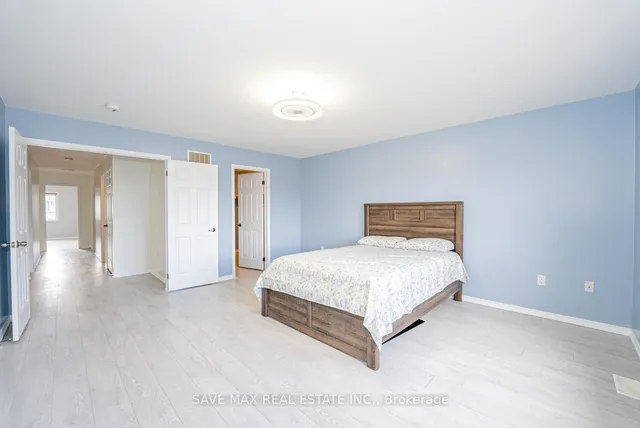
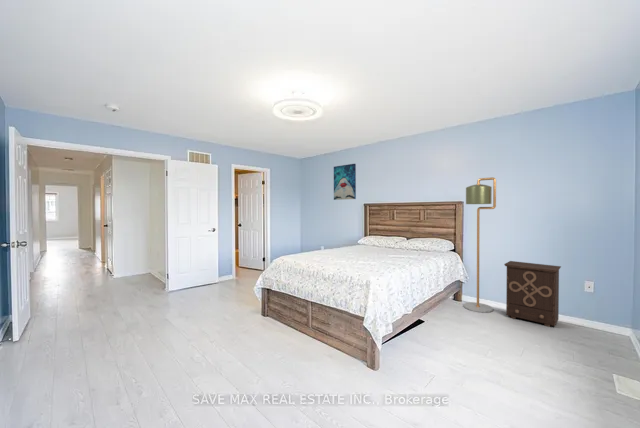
+ wall art [333,163,357,201]
+ floor lamp [463,176,497,314]
+ nightstand [503,260,562,328]
